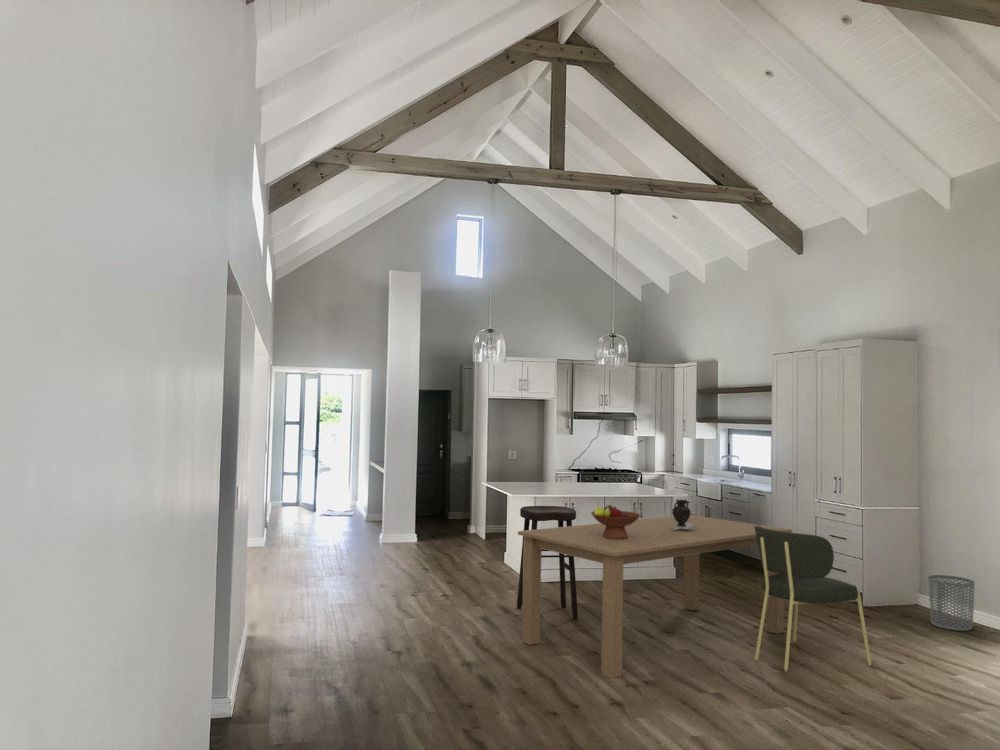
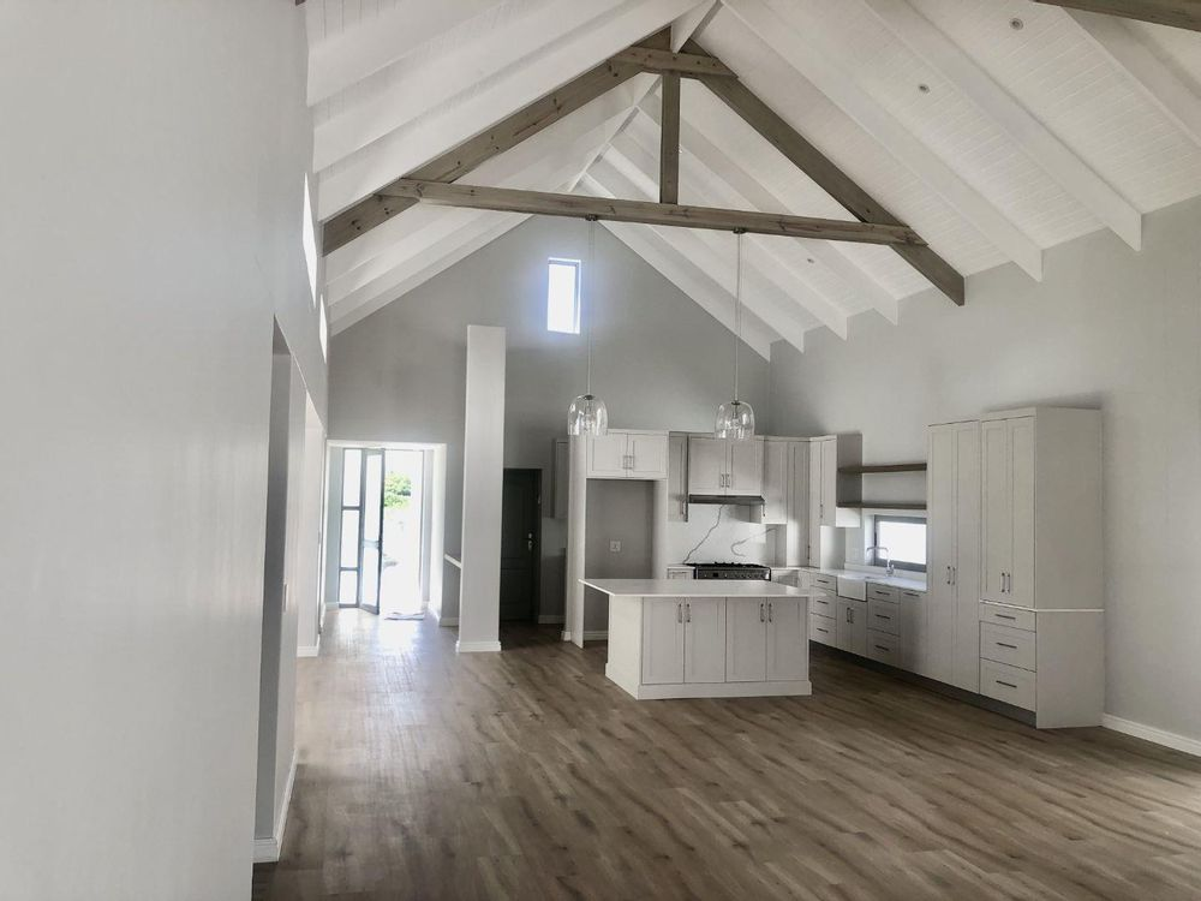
- stool [516,505,579,621]
- dining chair [754,526,872,673]
- dining table [517,514,793,679]
- fruit bowl [590,504,641,539]
- vase [671,498,698,531]
- waste bin [927,574,976,632]
